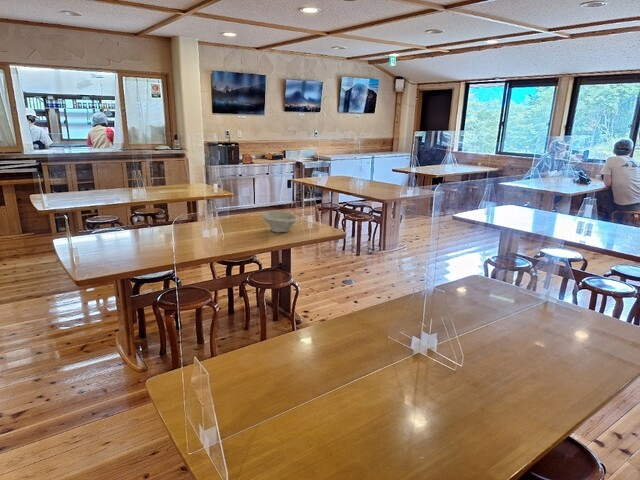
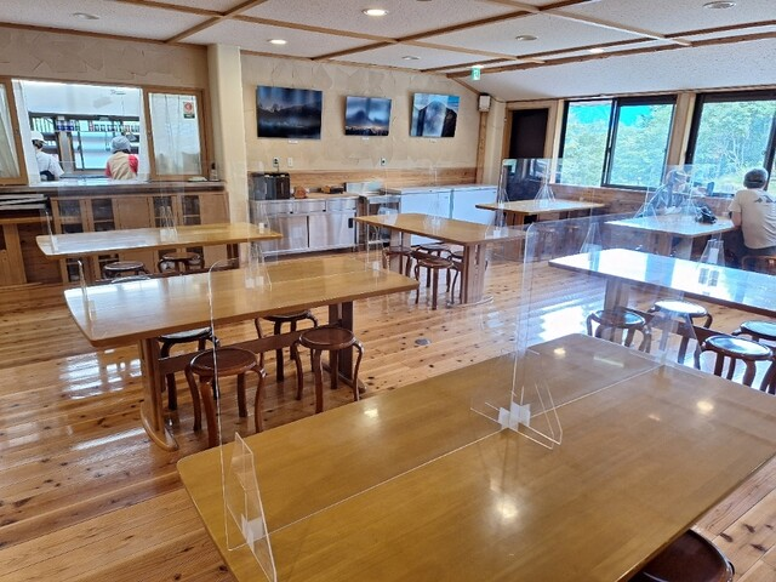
- bowl [260,210,299,234]
